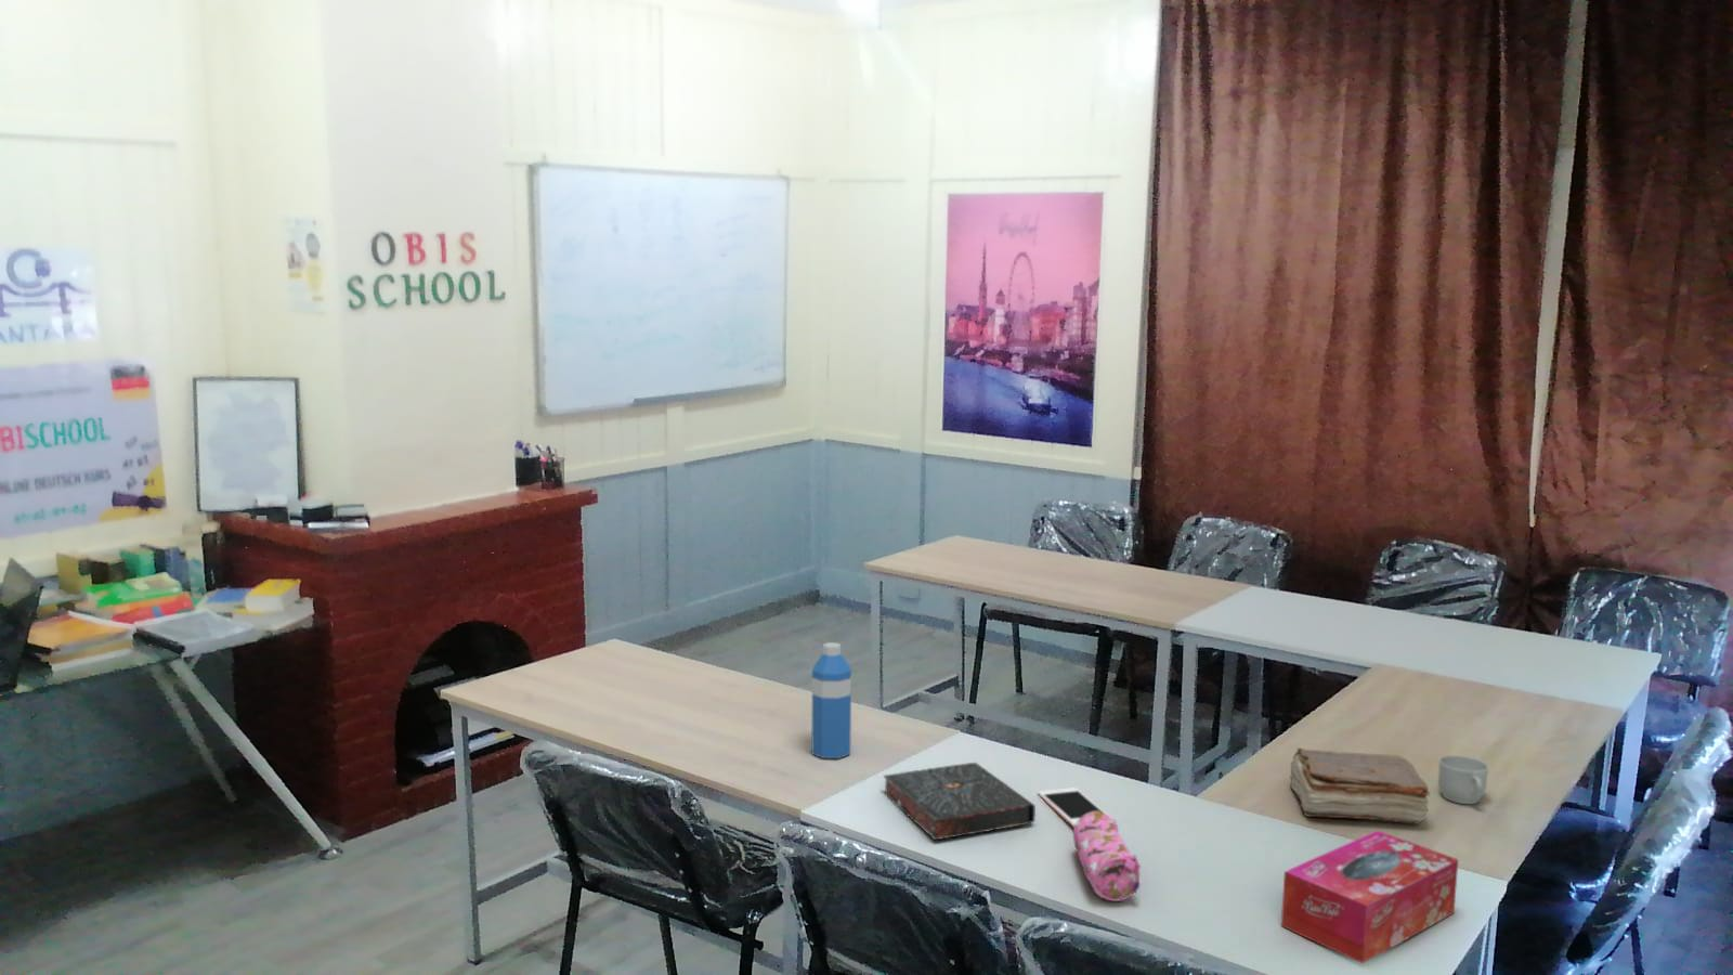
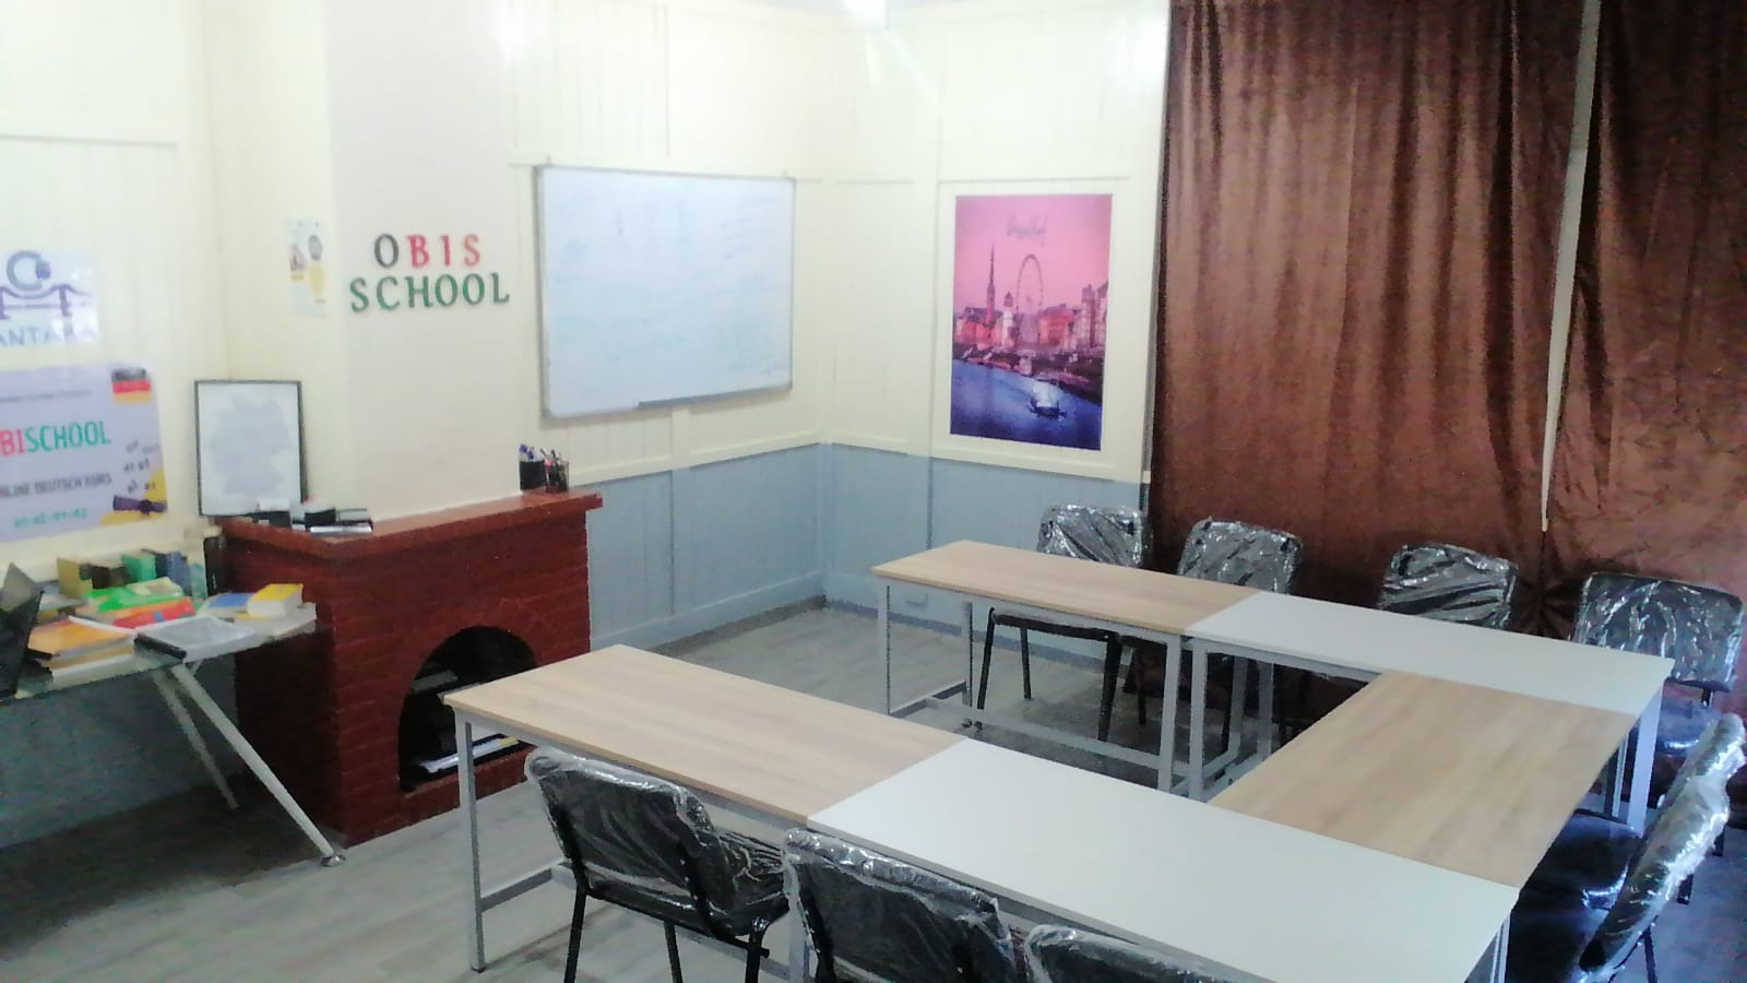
- tissue box [1281,829,1459,964]
- mug [1438,754,1489,805]
- pencil case [1072,812,1141,902]
- book [1289,748,1431,825]
- water bottle [811,642,852,760]
- book [883,762,1037,840]
- cell phone [1038,787,1112,829]
